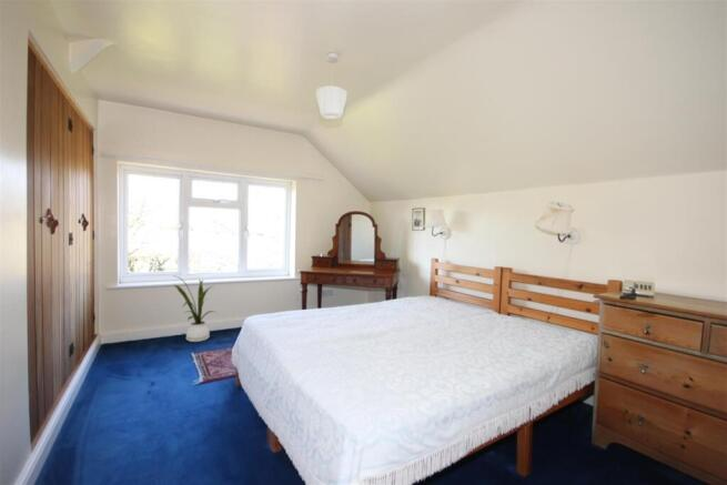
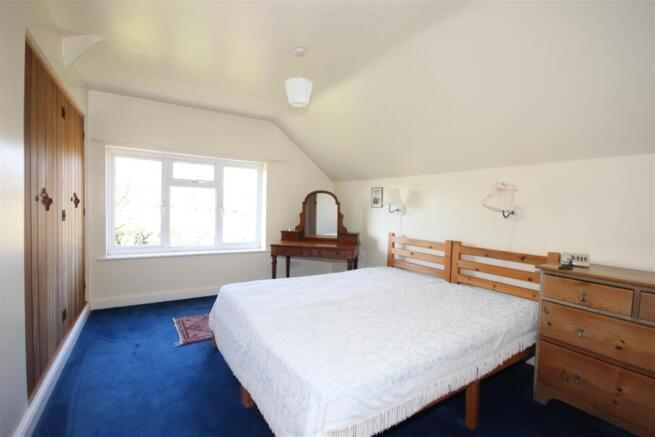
- house plant [171,274,218,343]
